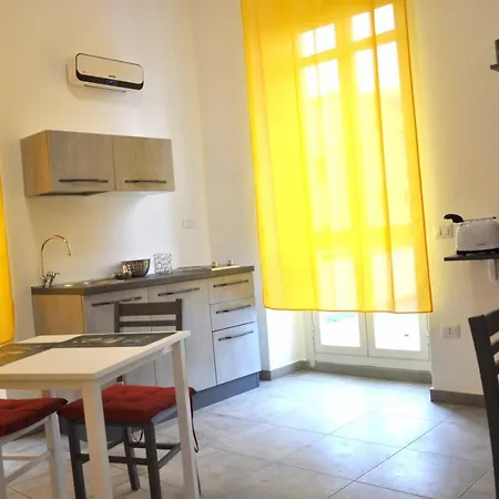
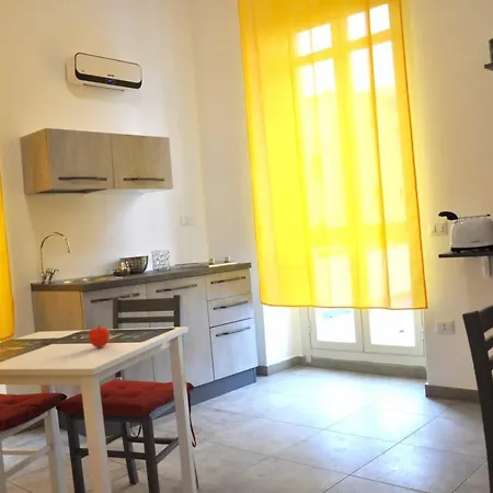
+ fruit [88,324,111,348]
